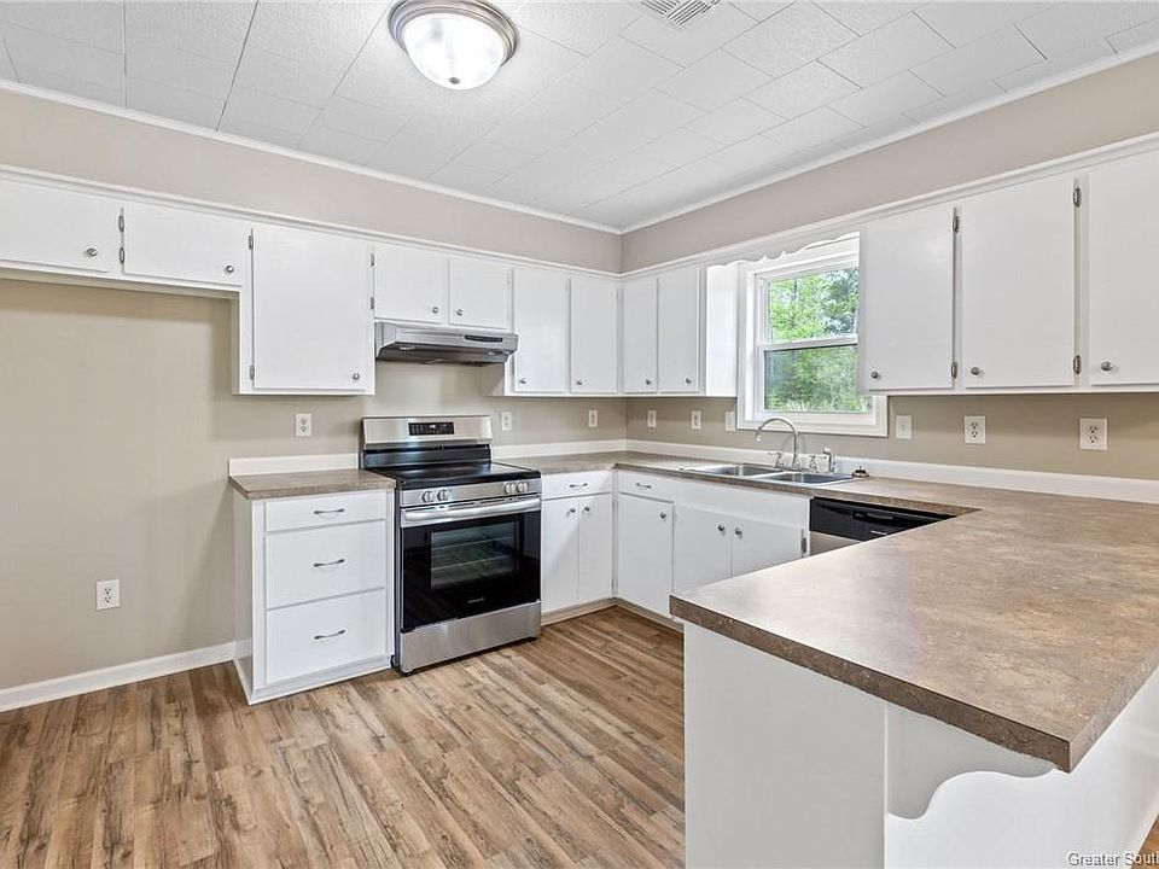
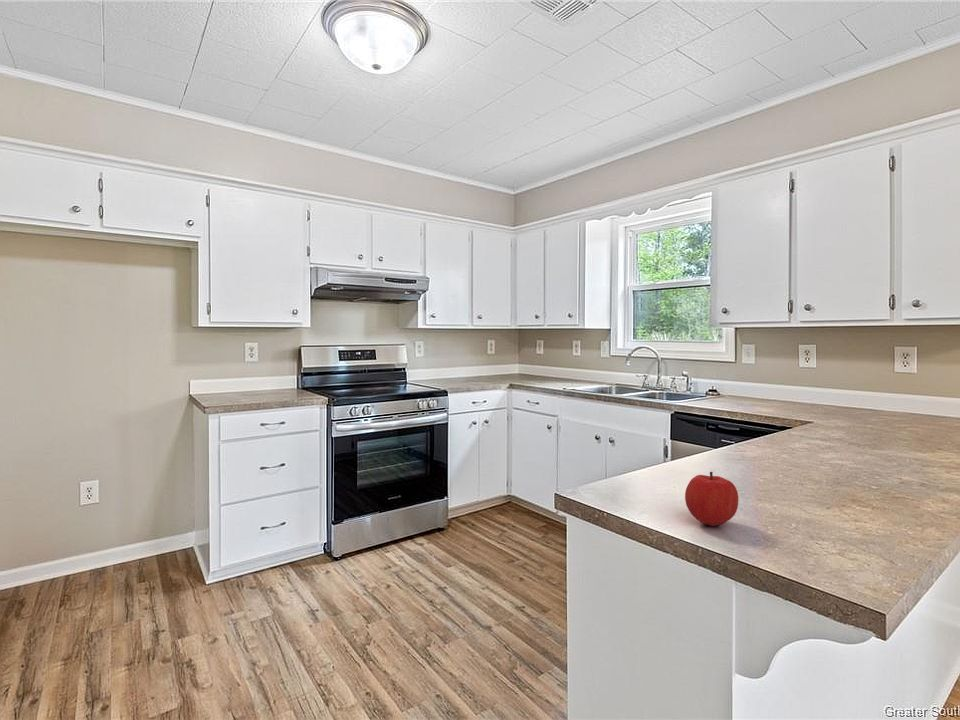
+ fruit [684,471,740,527]
